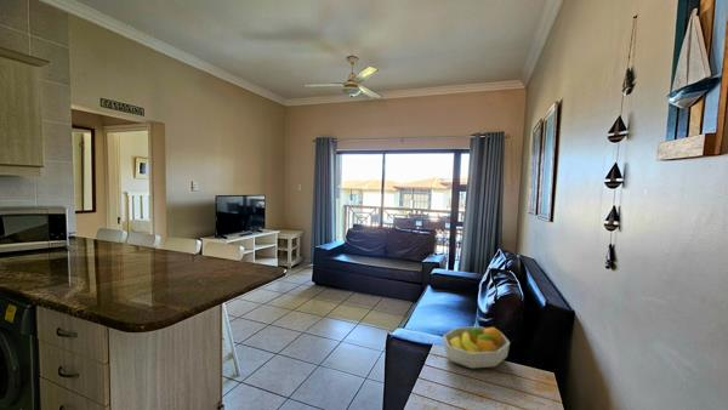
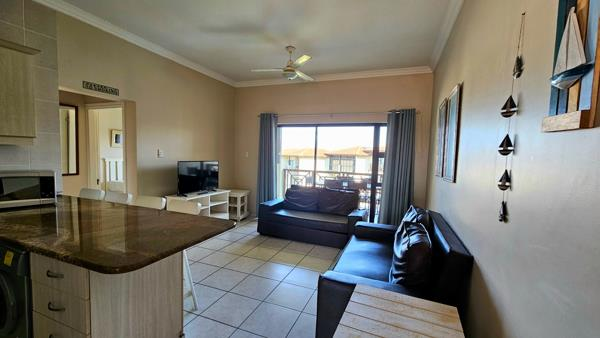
- fruit bowl [442,325,511,370]
